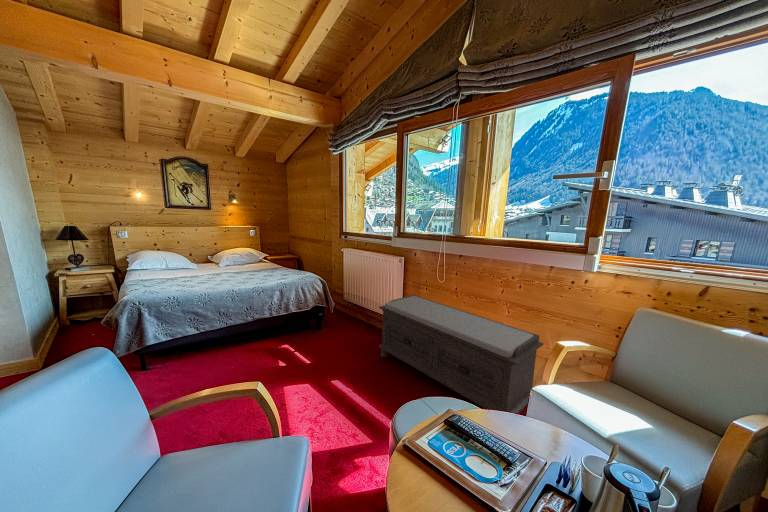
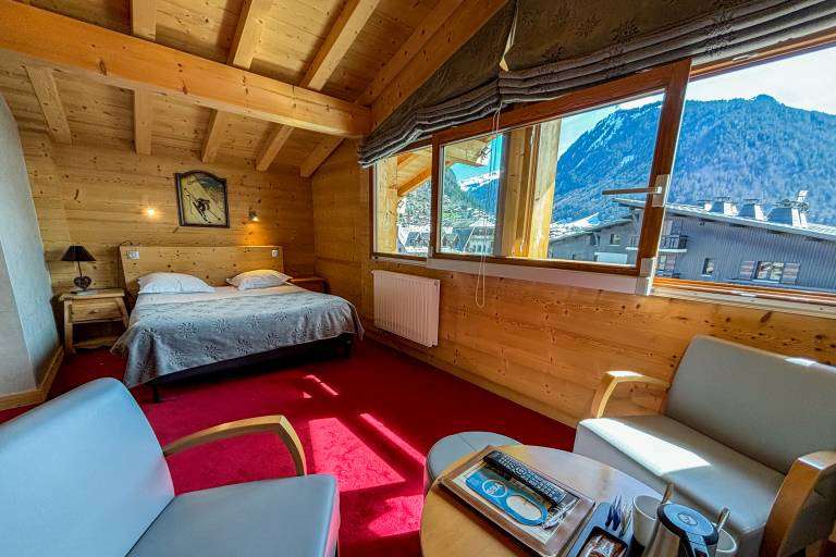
- bench [378,294,544,415]
